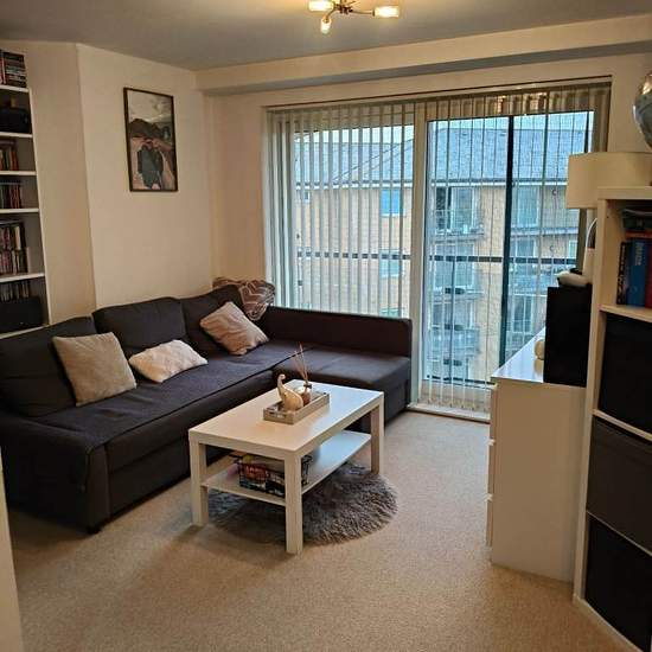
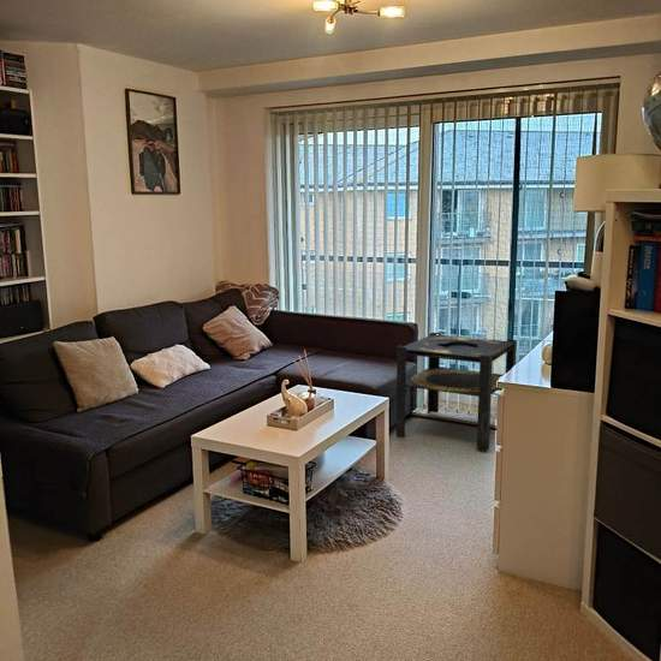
+ side table [395,332,518,453]
